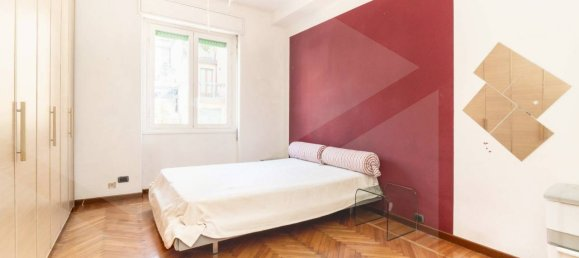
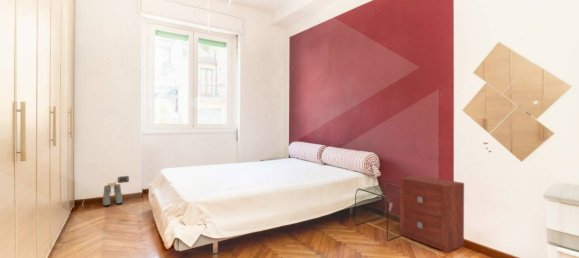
+ nightstand [399,174,465,254]
+ boots [102,183,124,207]
